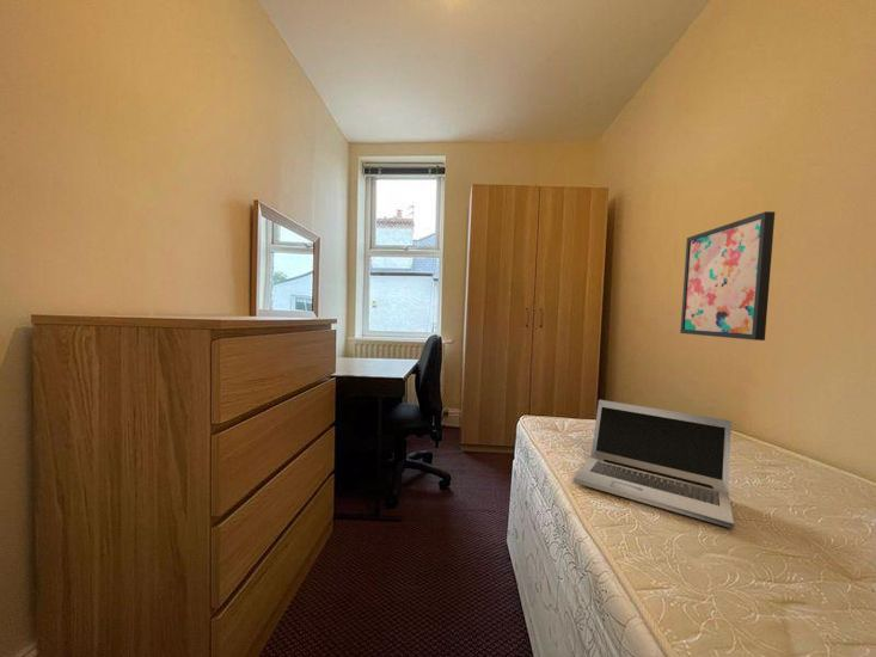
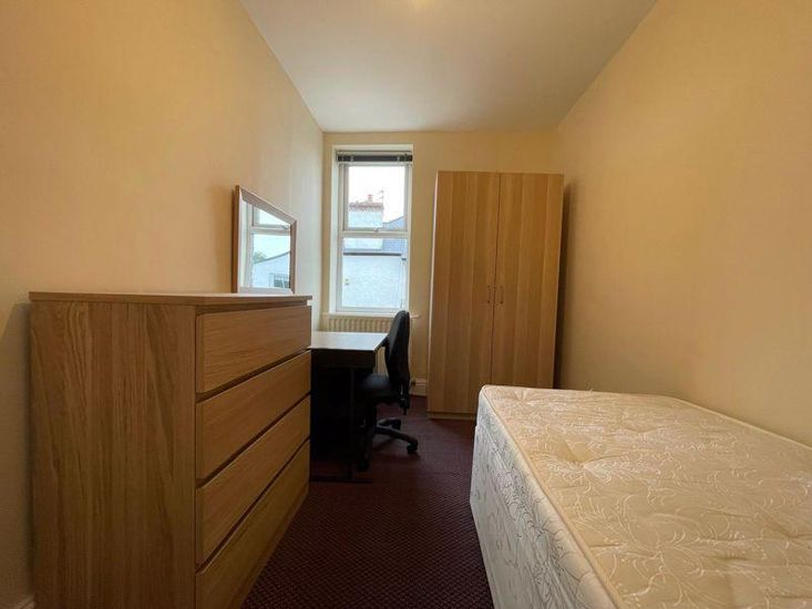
- laptop [572,399,735,530]
- wall art [679,210,776,342]
